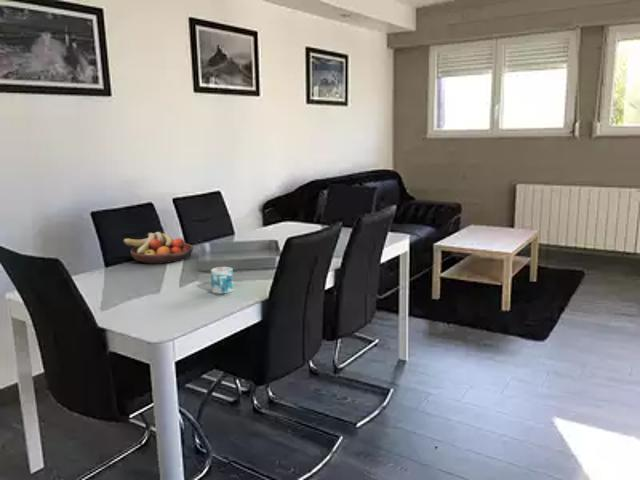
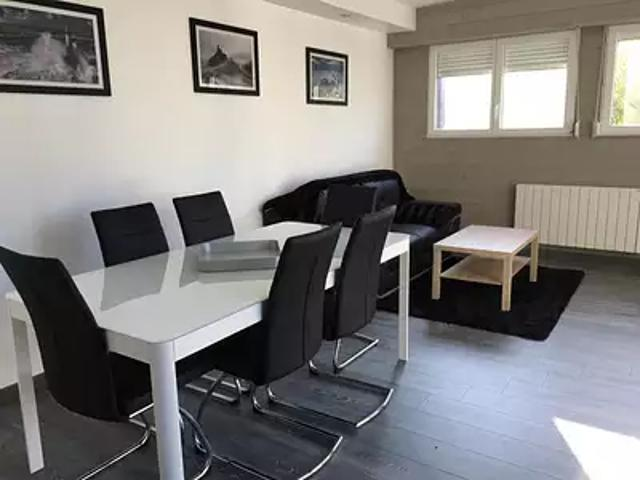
- mug [210,266,235,295]
- fruit bowl [122,231,194,265]
